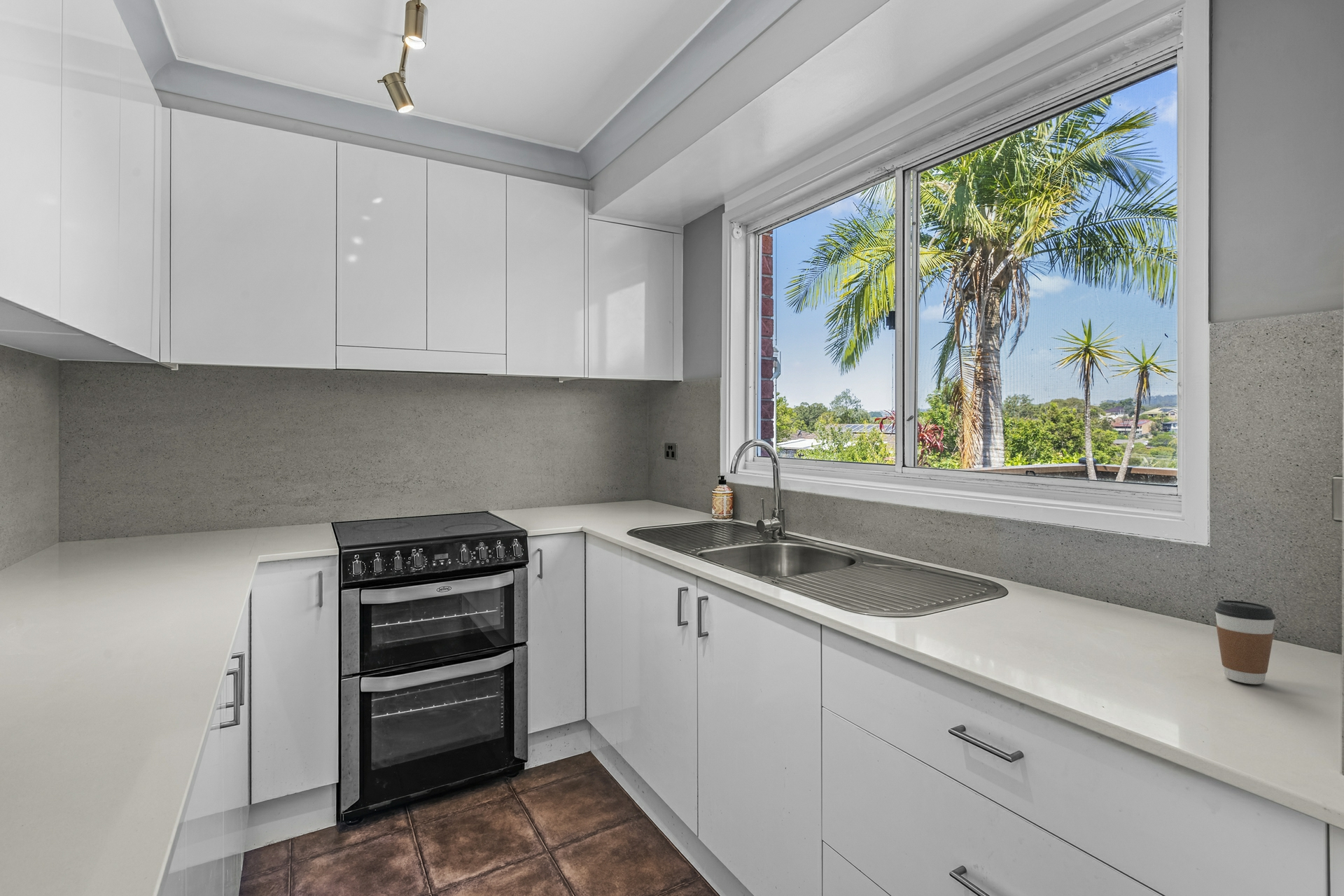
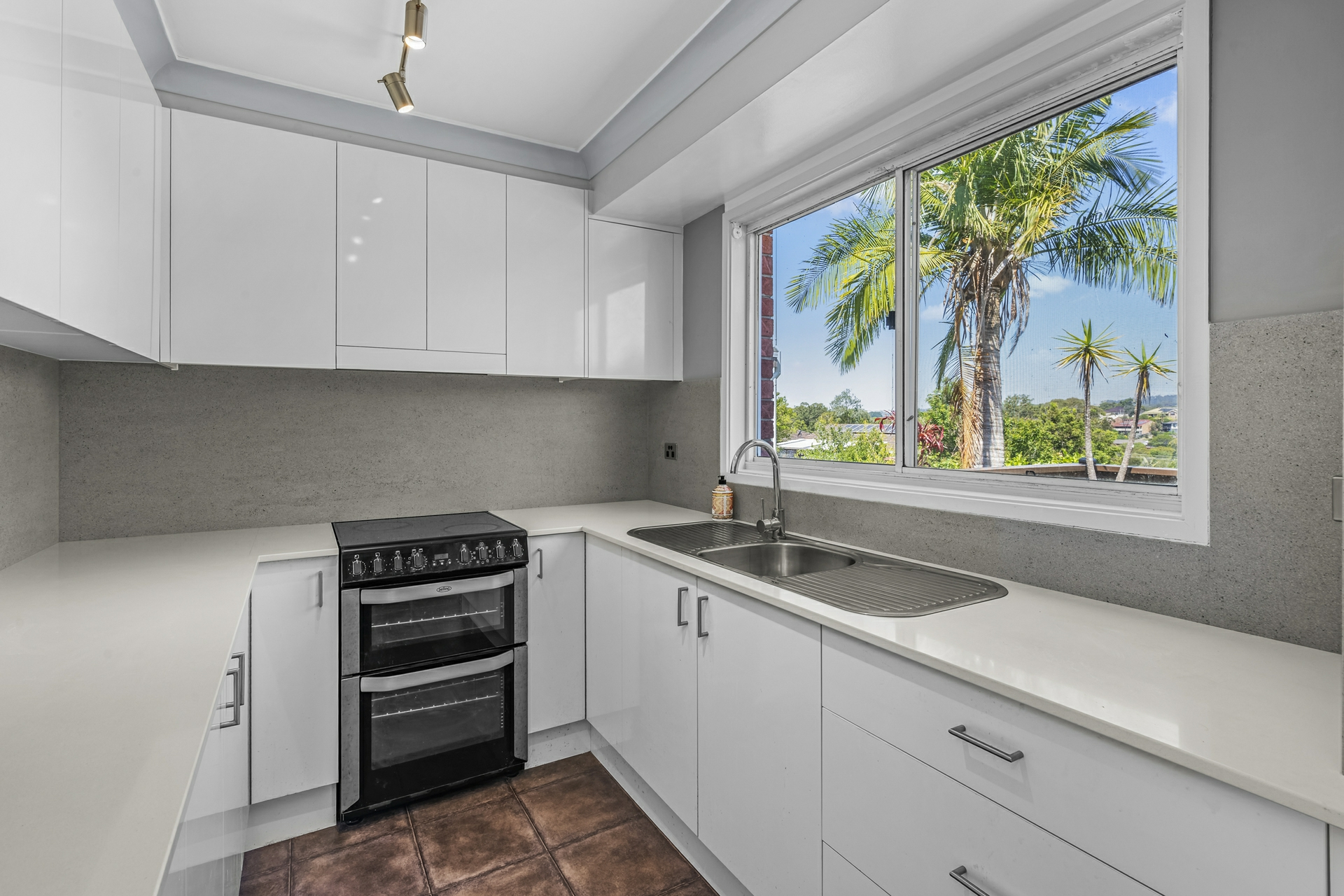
- coffee cup [1214,599,1277,685]
